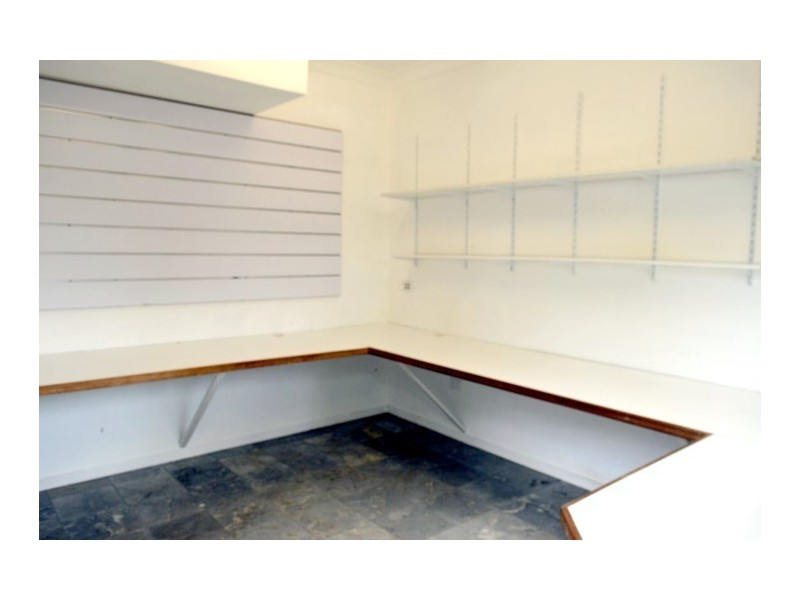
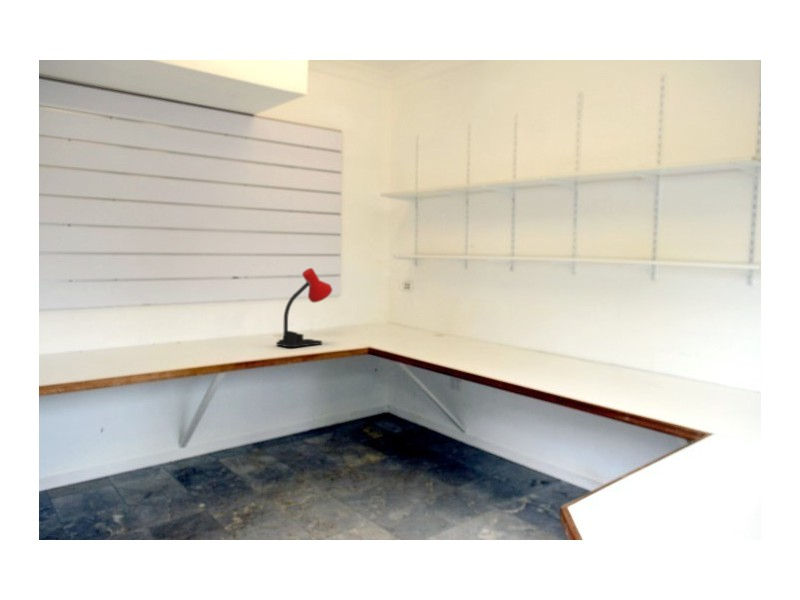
+ desk lamp [275,267,333,348]
